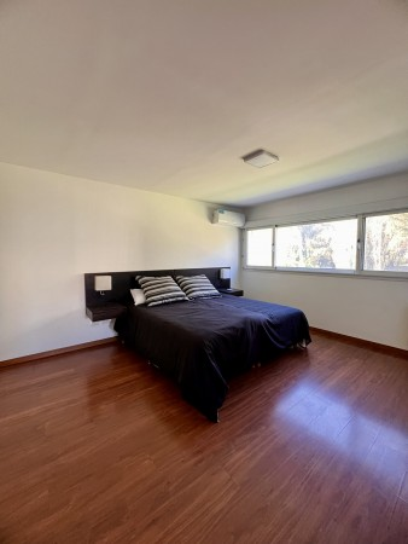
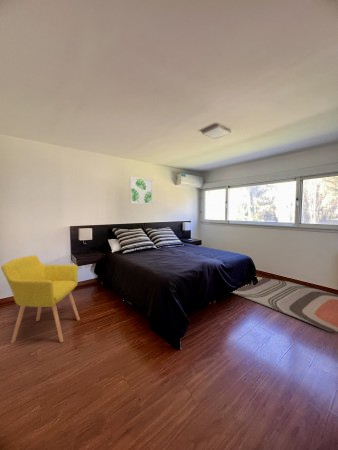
+ wall art [129,176,154,205]
+ chair [0,254,81,345]
+ rug [231,276,338,333]
